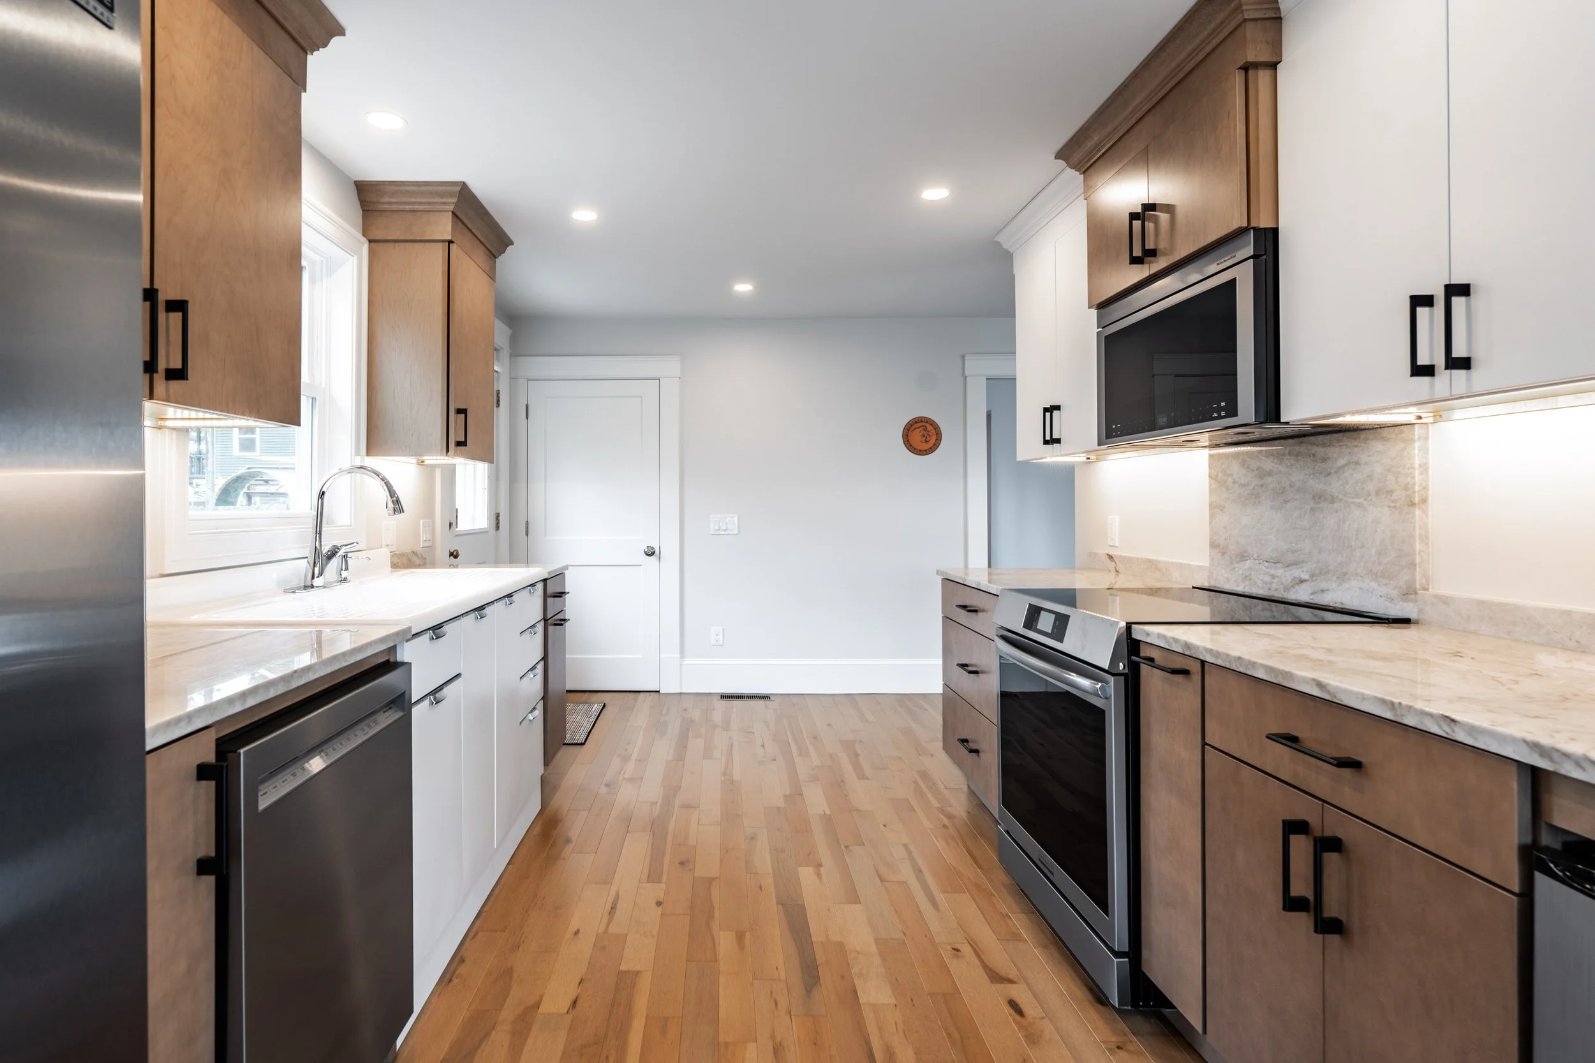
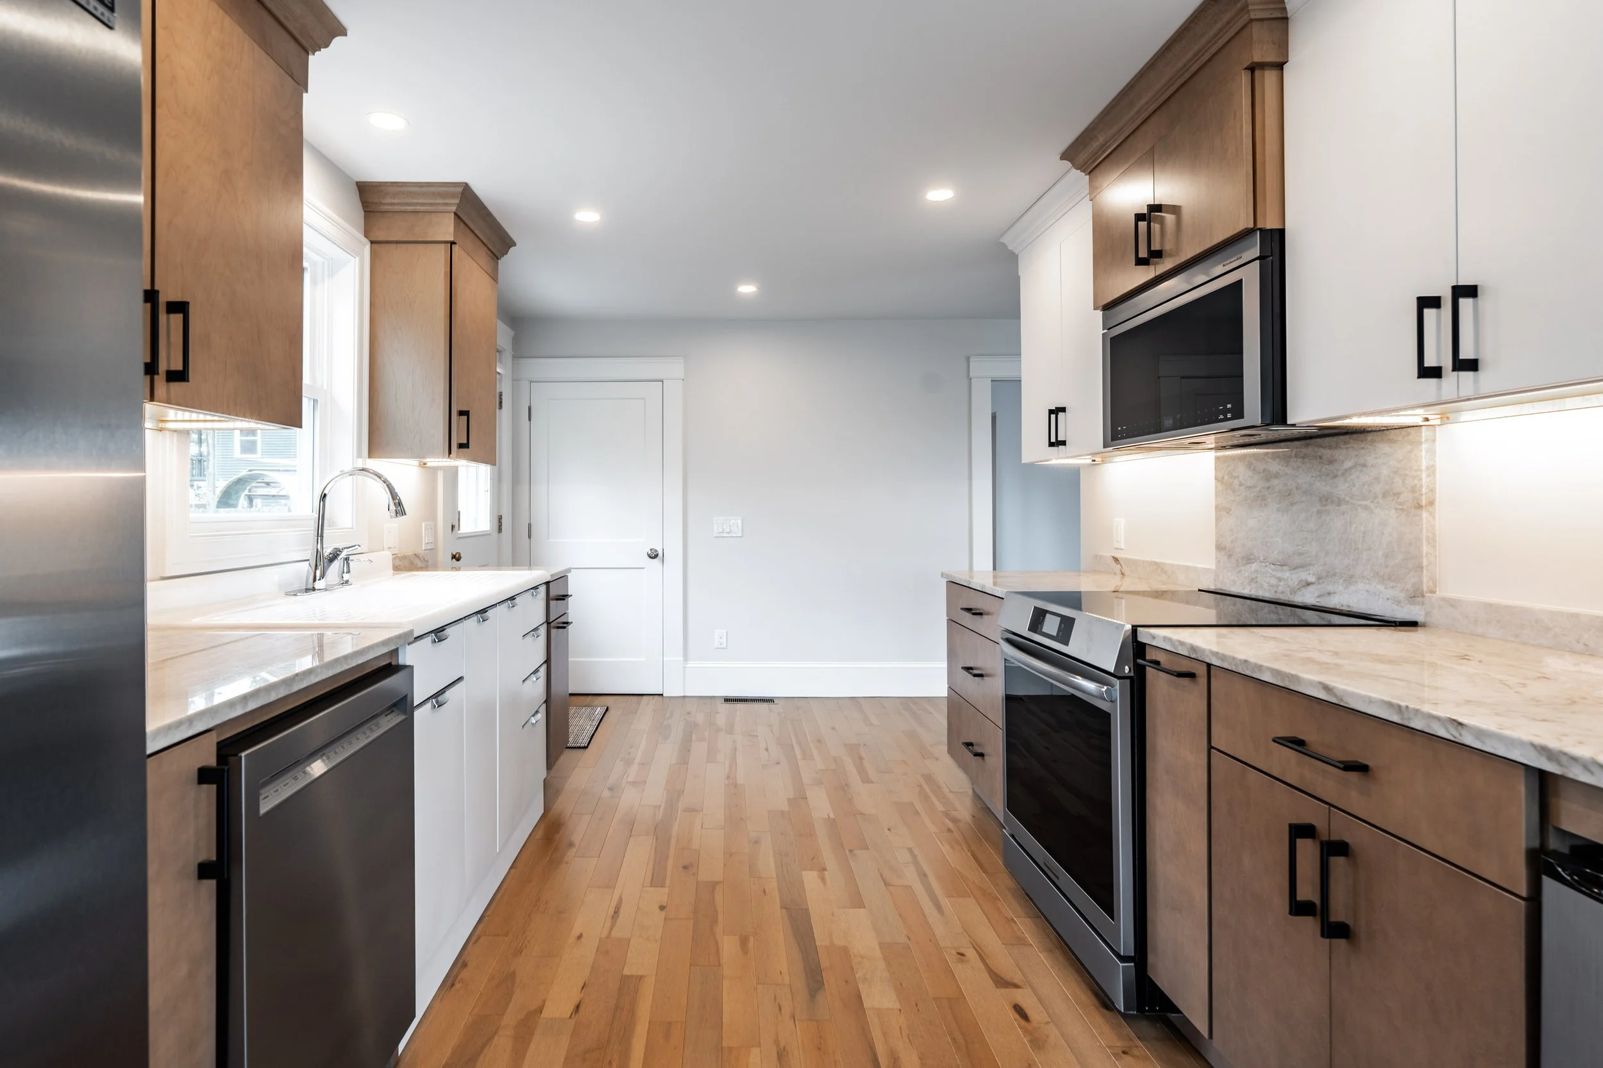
- decorative plate [902,415,942,457]
